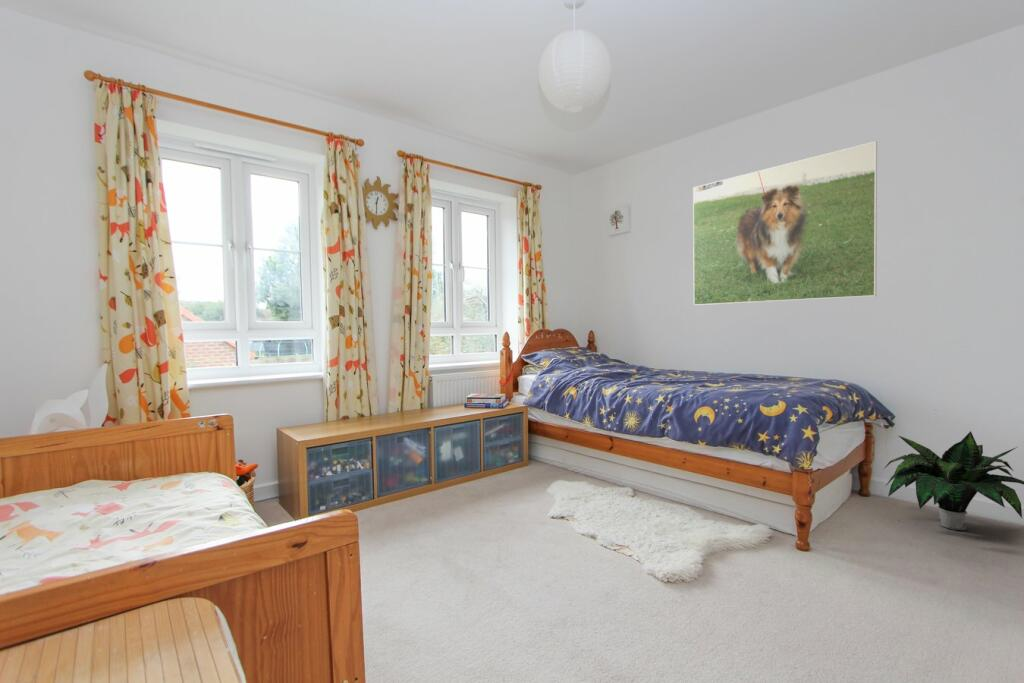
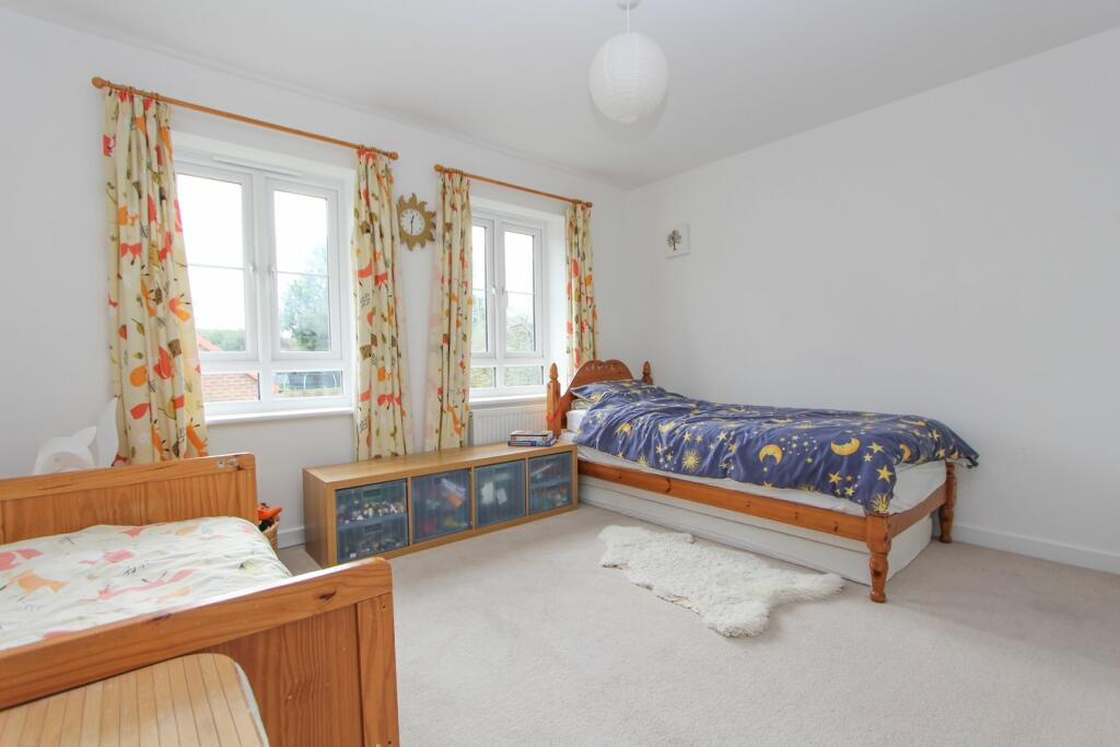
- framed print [692,140,878,306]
- potted plant [884,430,1024,531]
